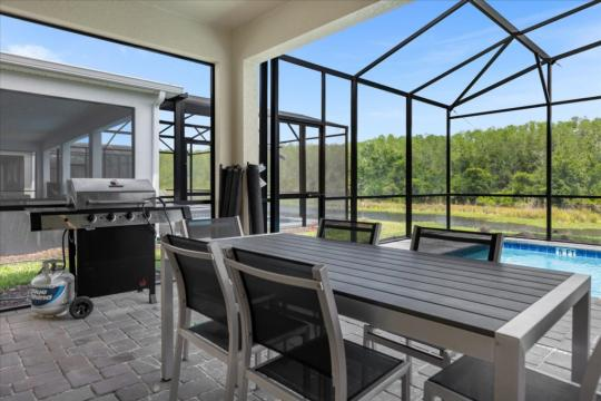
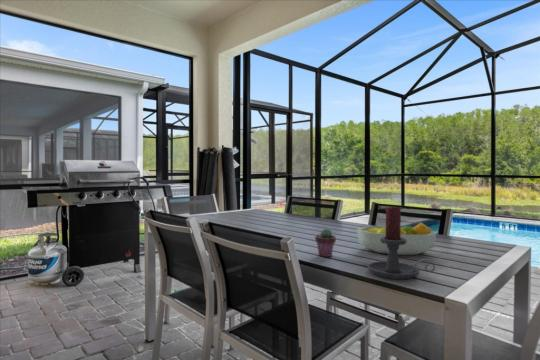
+ potted succulent [314,228,337,258]
+ candle holder [367,206,436,280]
+ fruit bowl [356,222,438,256]
